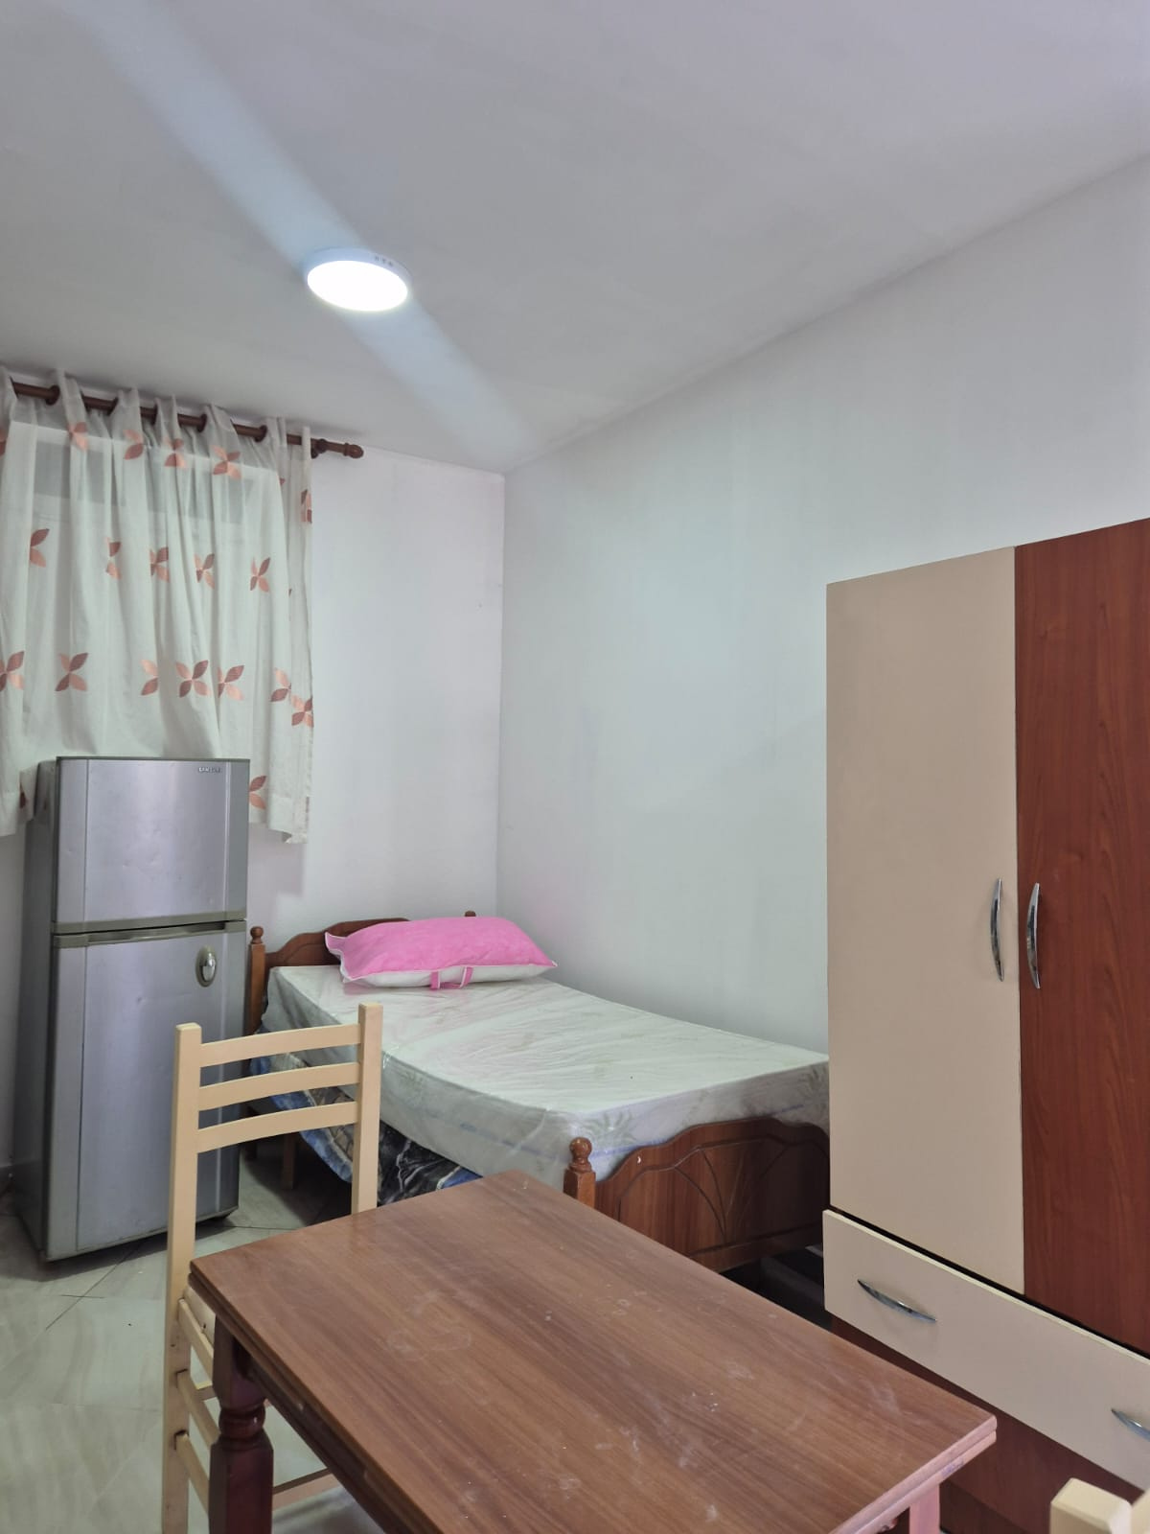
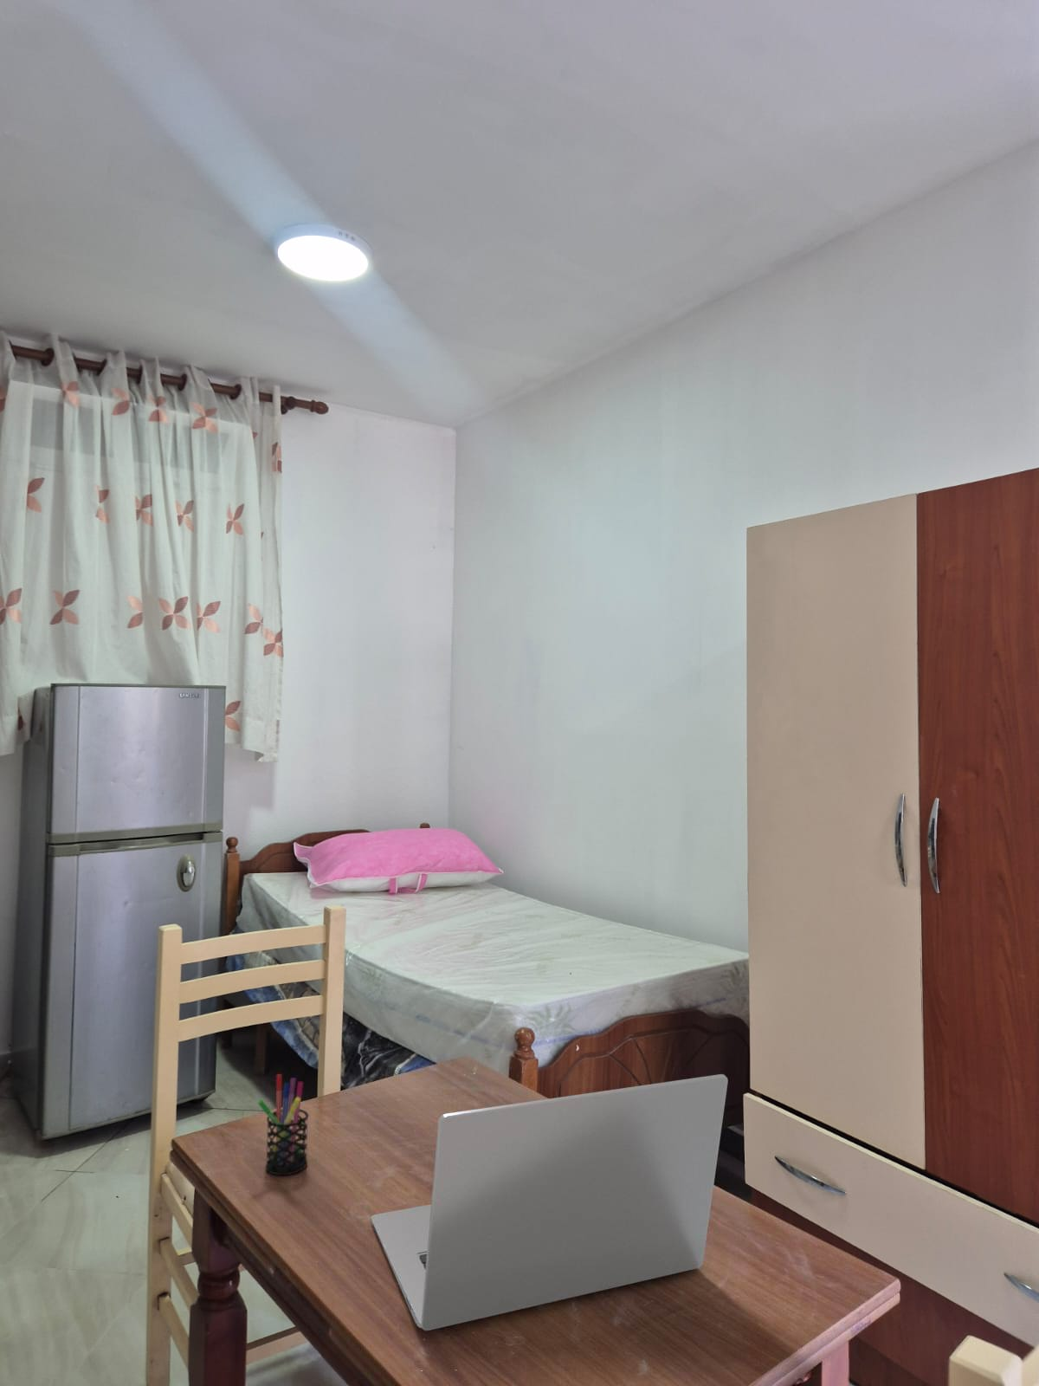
+ pen holder [258,1073,309,1175]
+ laptop [371,1073,729,1331]
